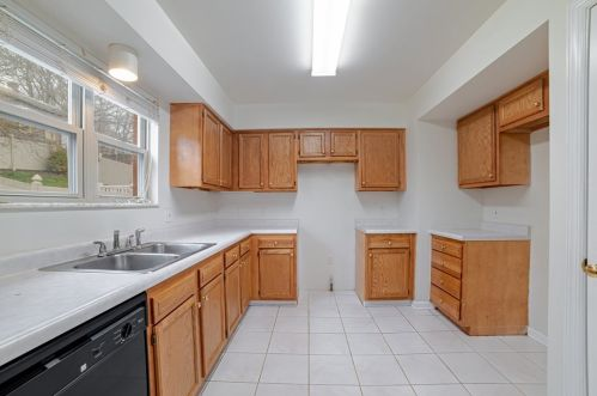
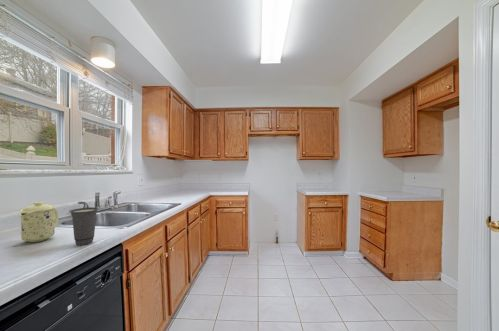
+ mug [18,201,60,243]
+ cup [68,206,100,246]
